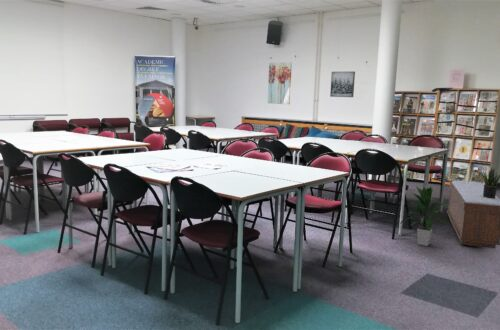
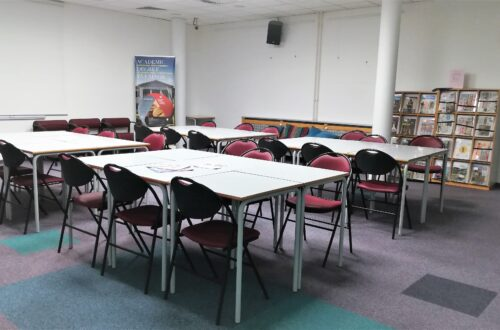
- wall art [267,61,293,105]
- potted plant [479,167,500,198]
- wall art [329,71,356,98]
- indoor plant [398,185,449,247]
- bench [446,180,500,249]
